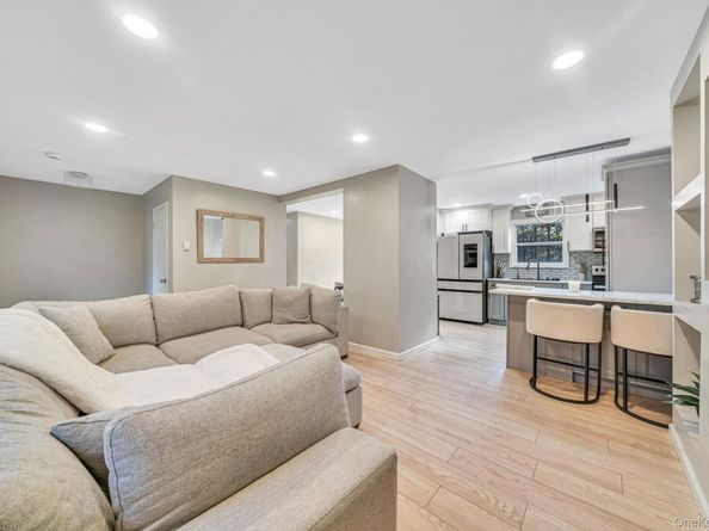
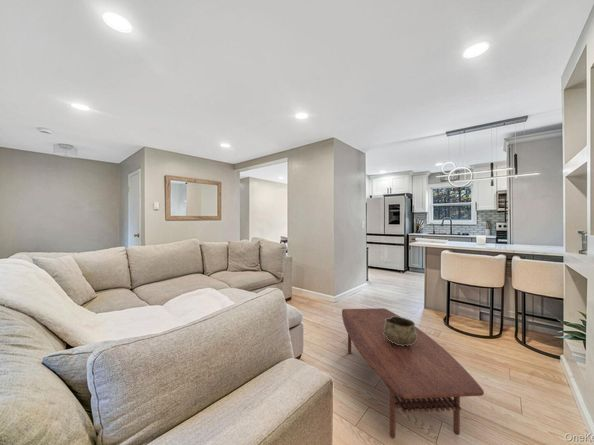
+ coffee table [341,307,485,440]
+ decorative bowl [383,316,417,346]
